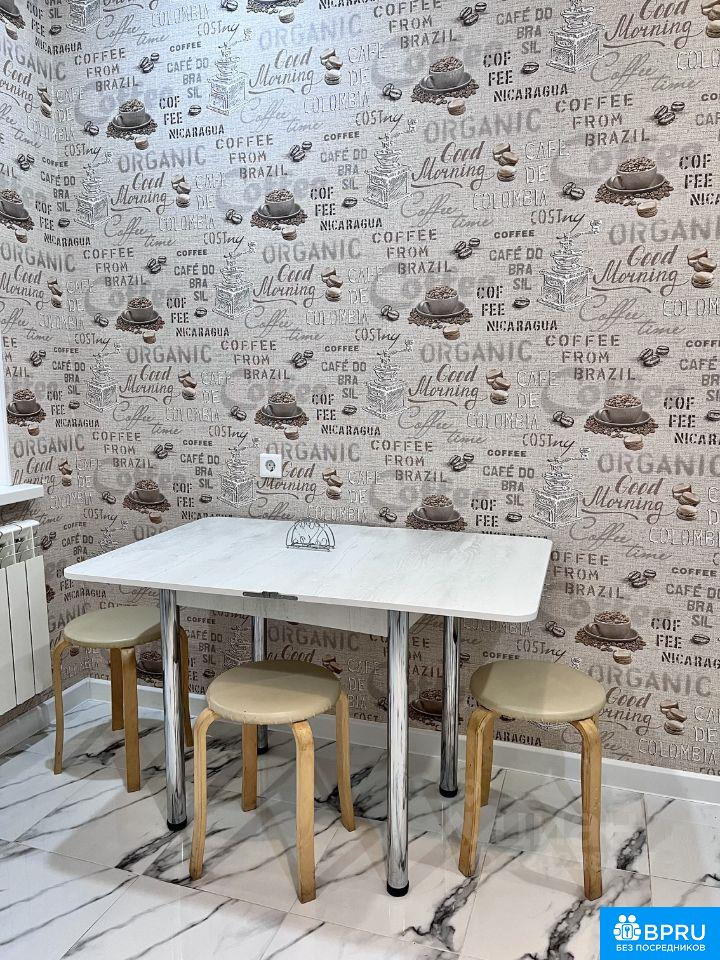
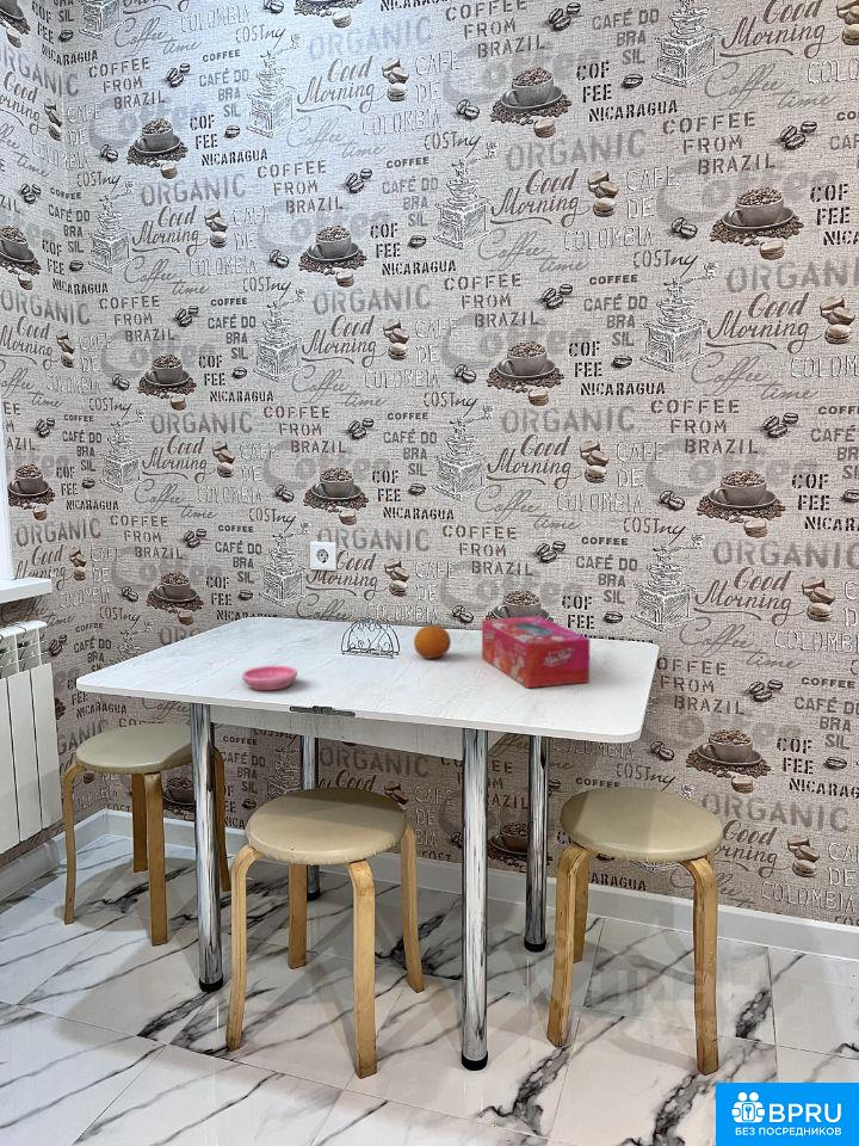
+ saucer [241,665,298,691]
+ tissue box [481,615,591,689]
+ fruit [413,624,452,660]
